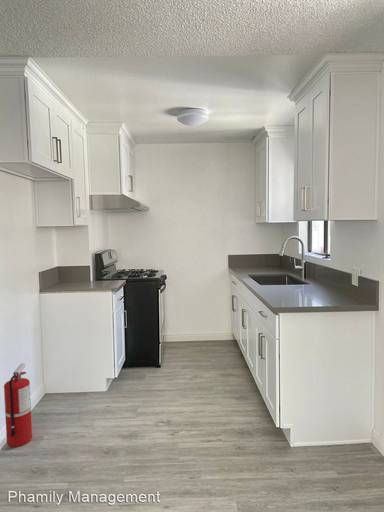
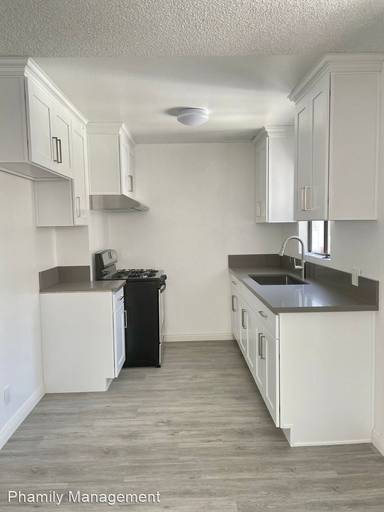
- fire extinguisher [3,362,33,448]
